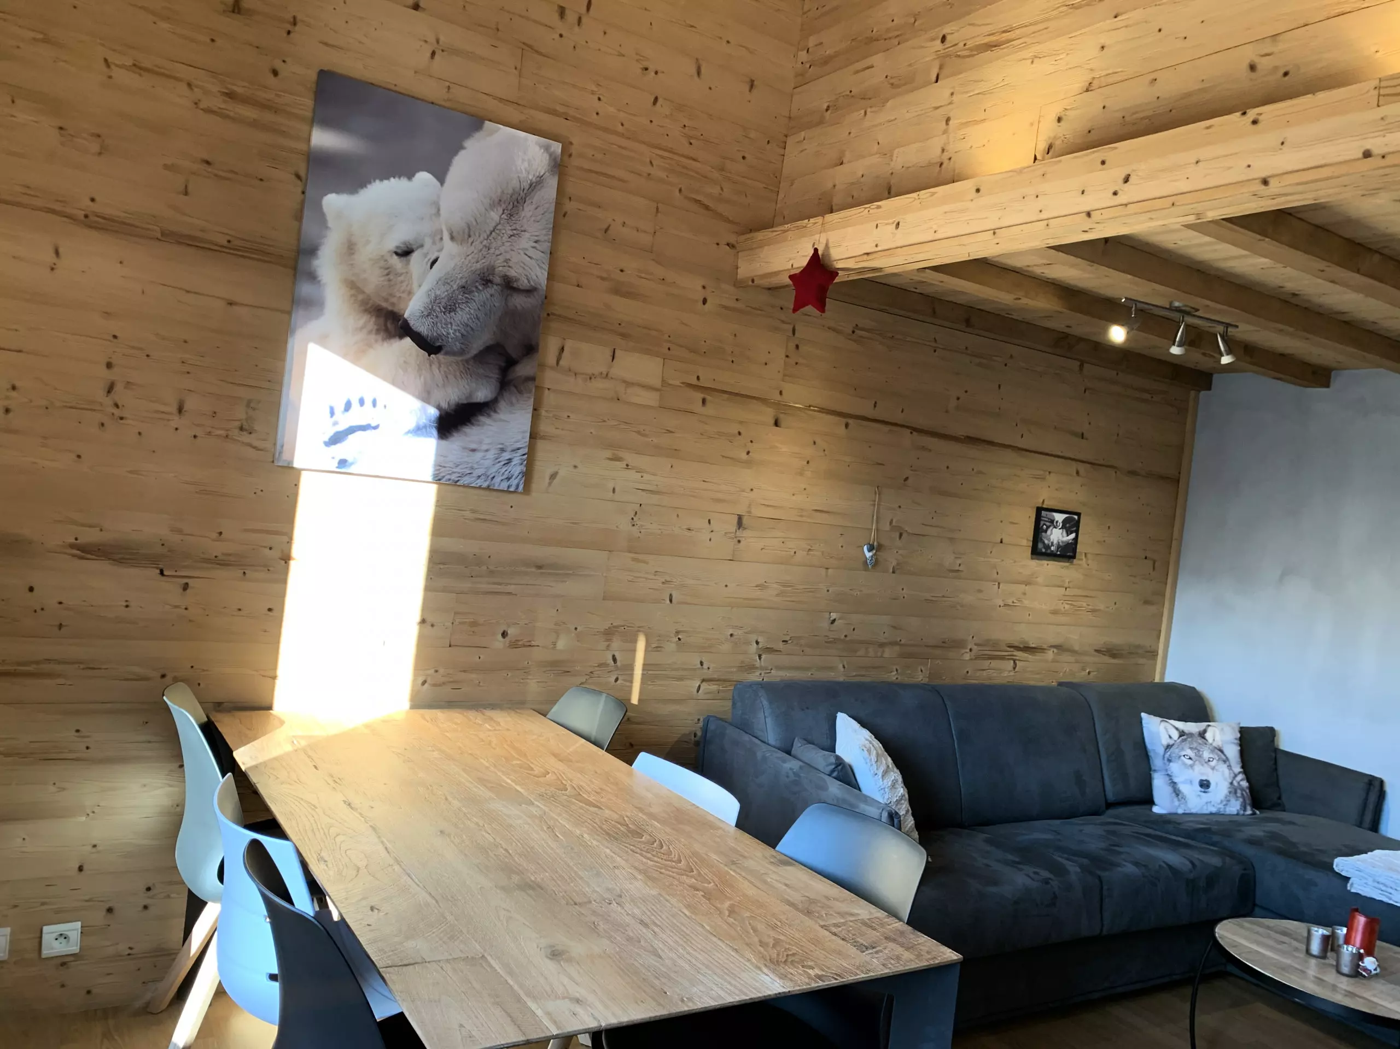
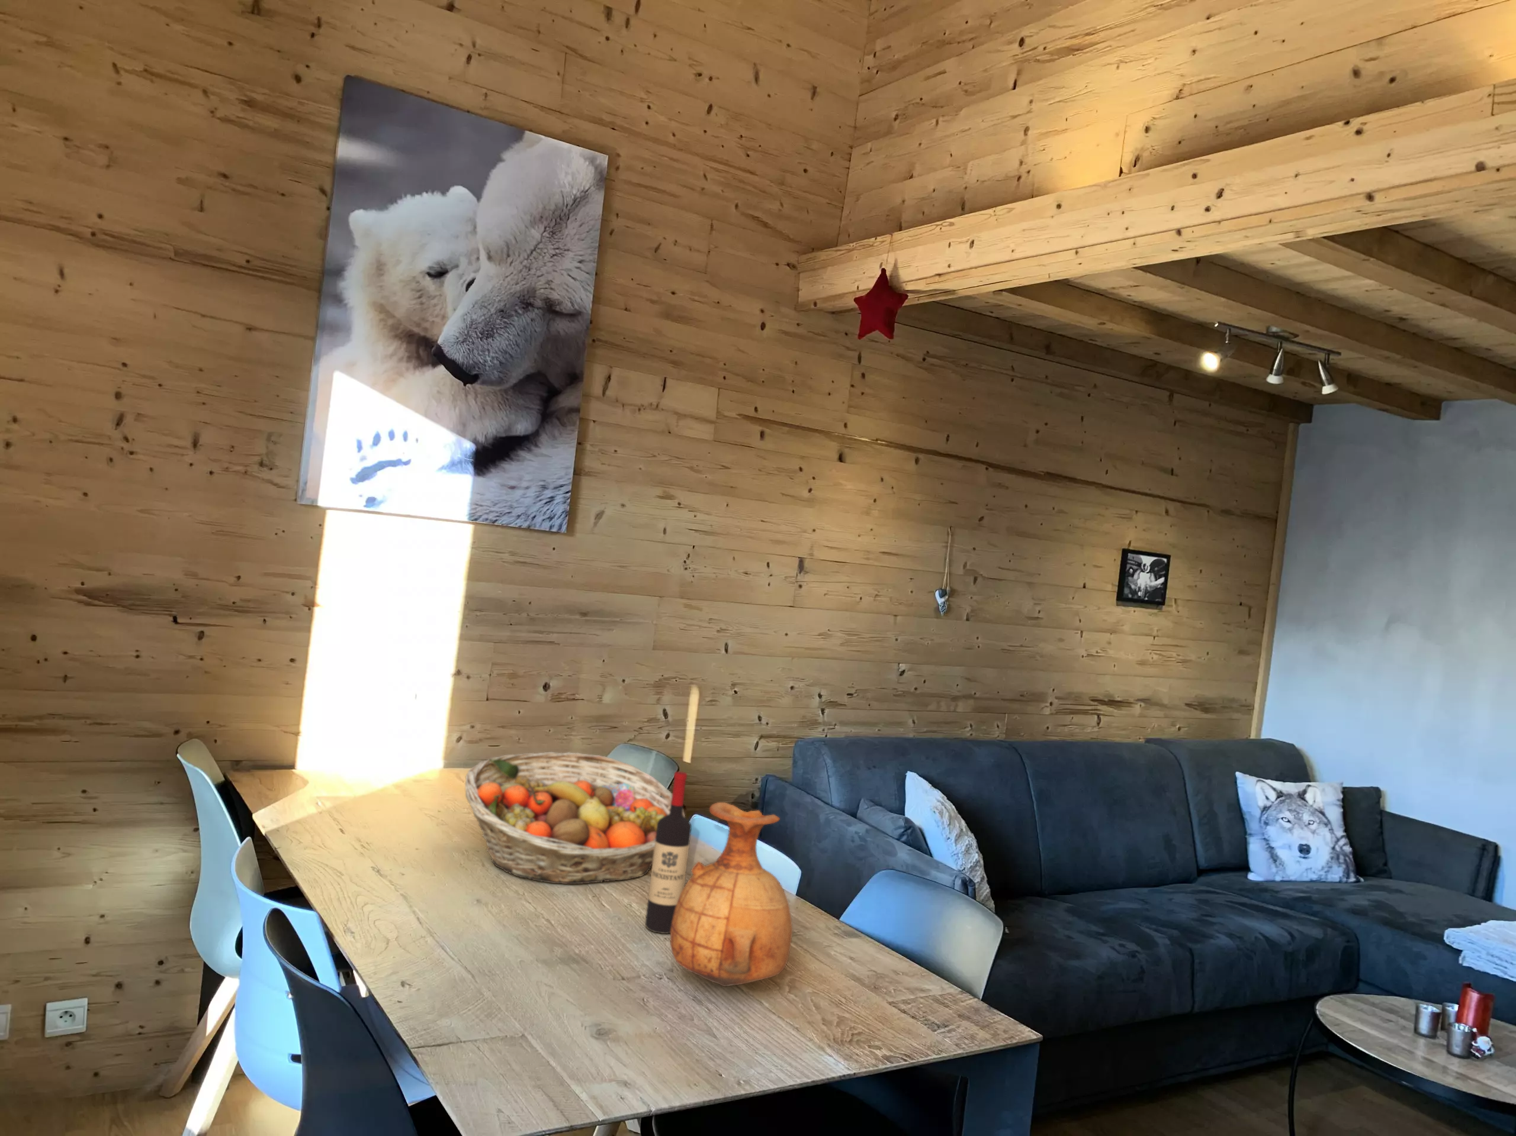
+ vase [670,802,793,987]
+ wine bottle [645,771,692,934]
+ fruit basket [464,752,685,884]
